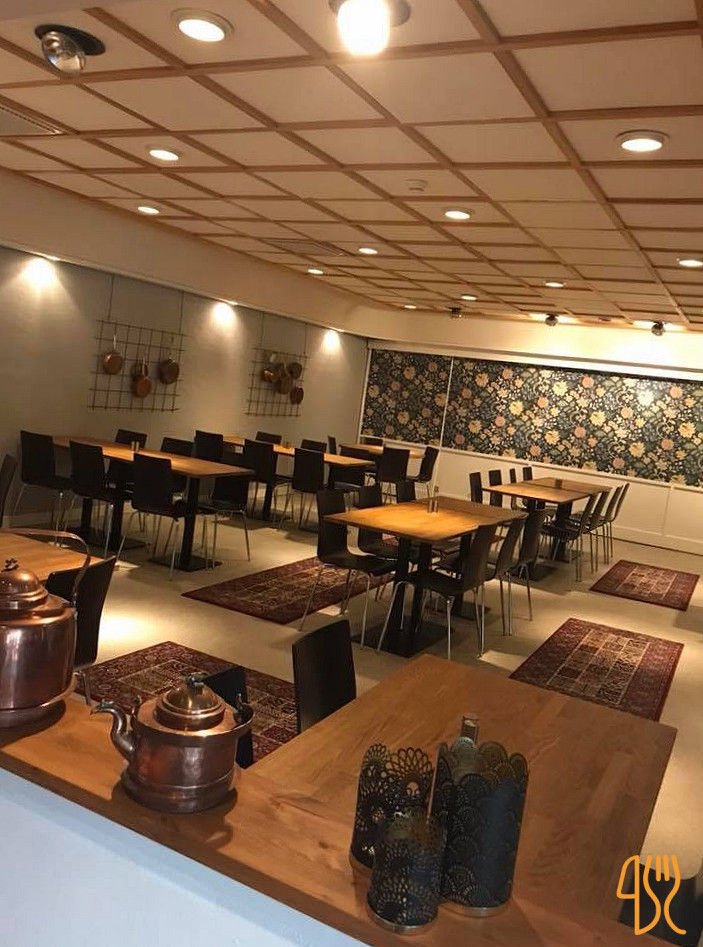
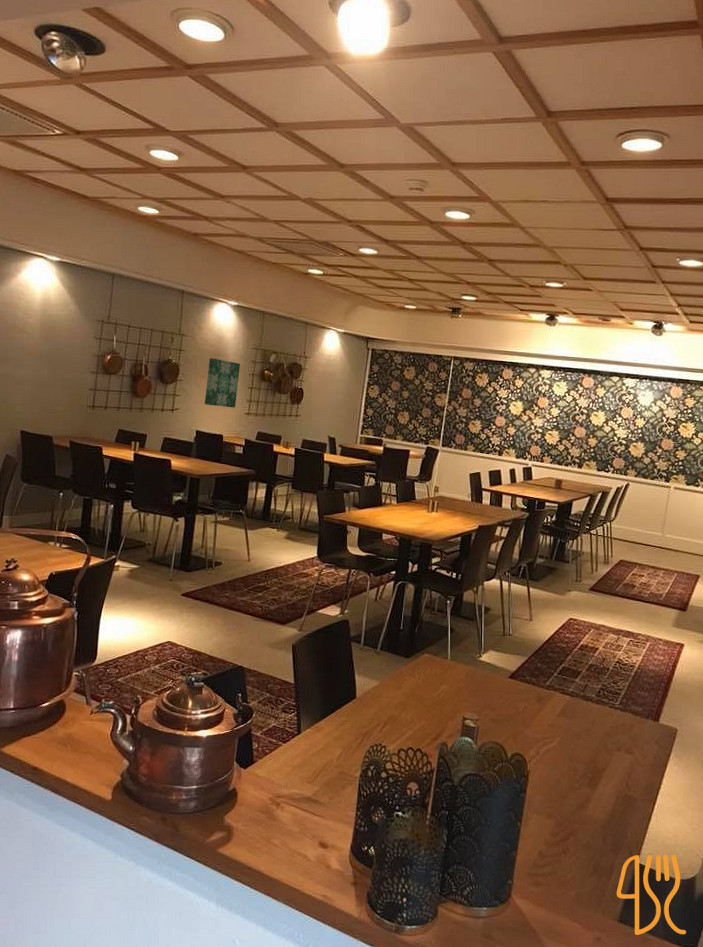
+ wall art [204,357,241,409]
